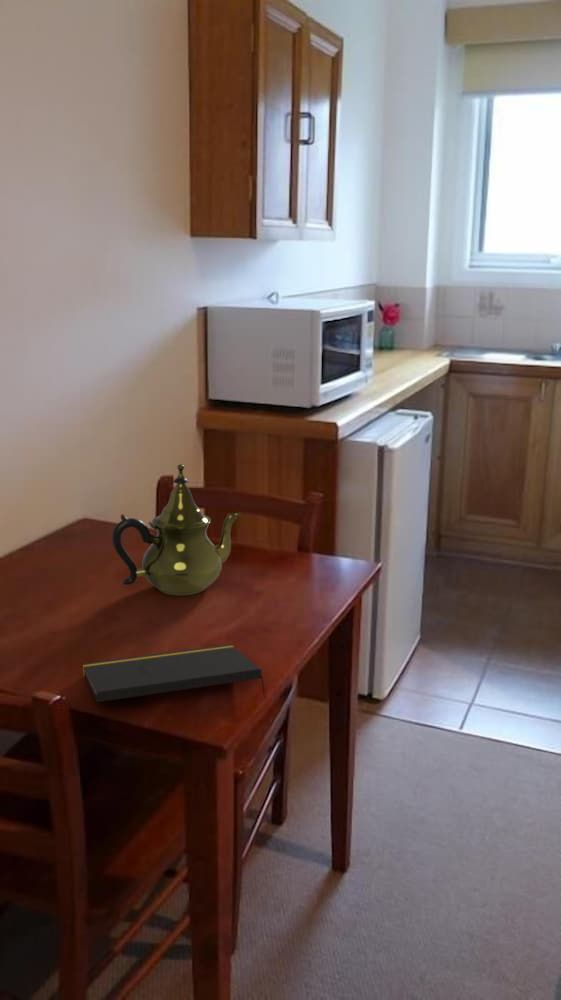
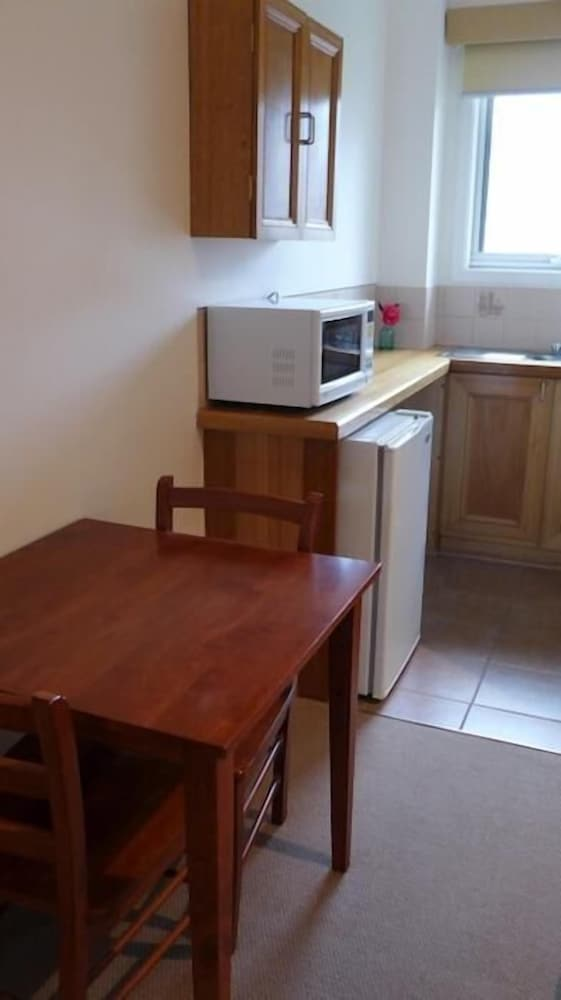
- notepad [81,643,267,703]
- teapot [111,463,242,597]
